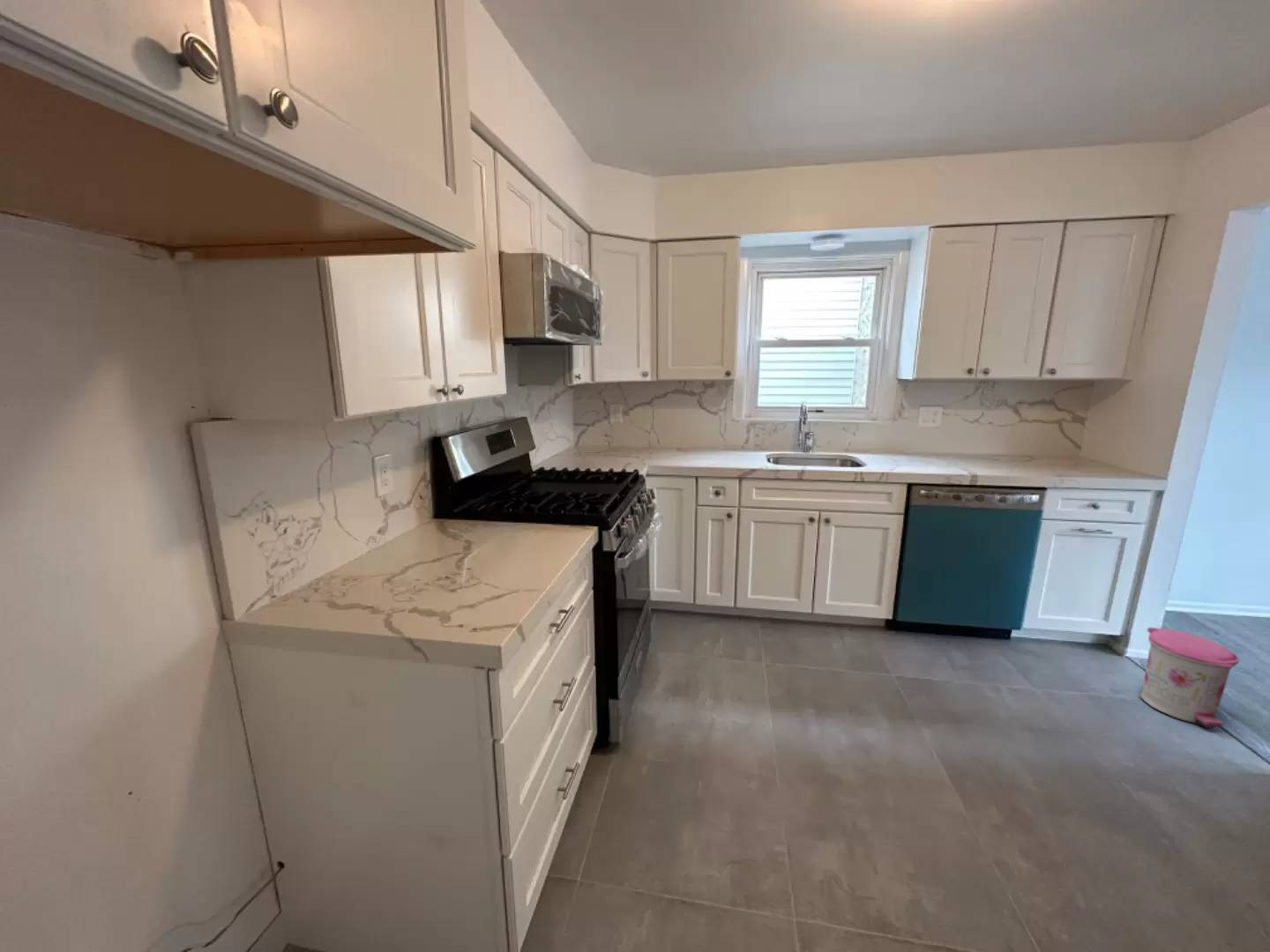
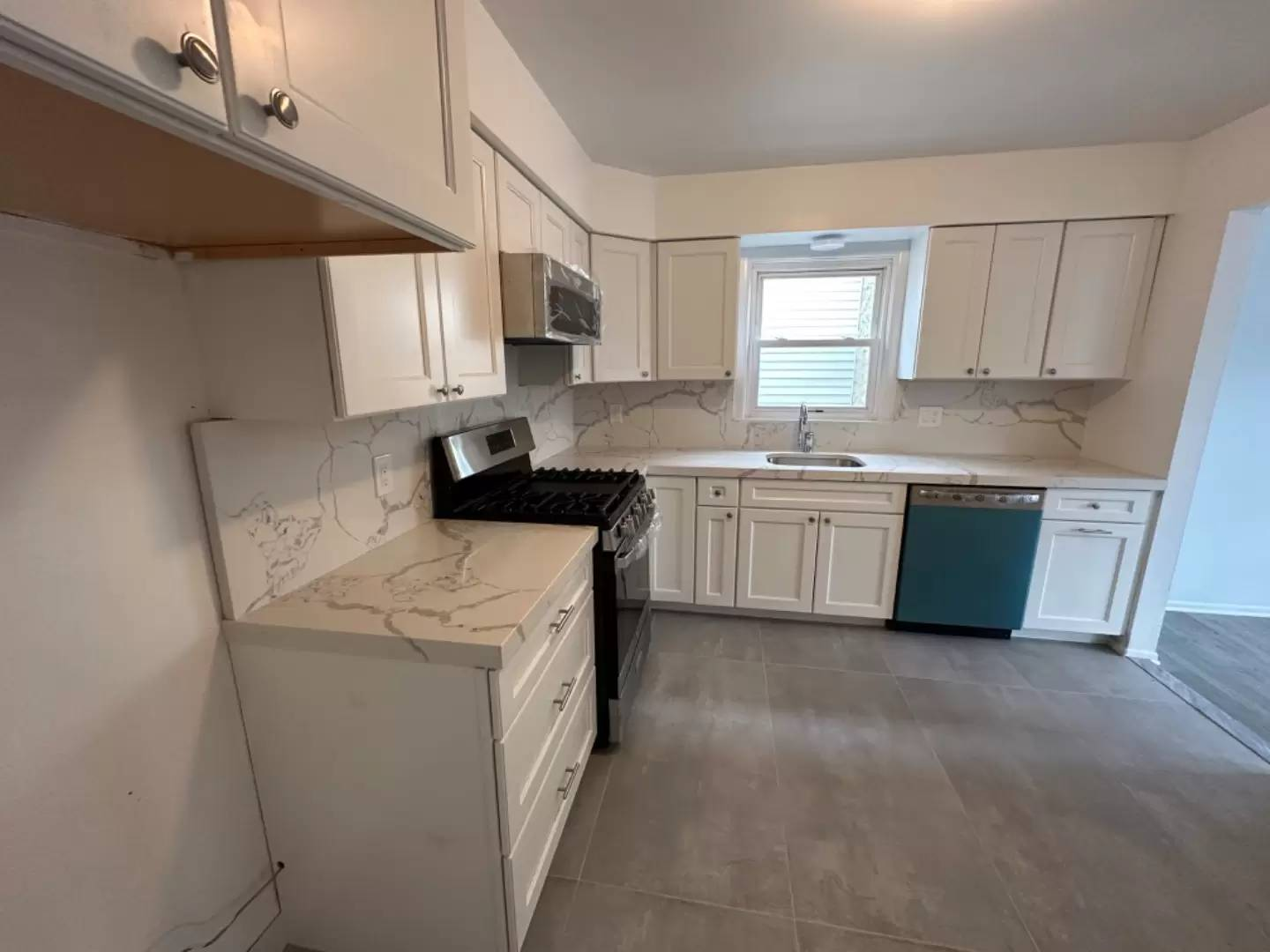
- trash can [1139,627,1241,729]
